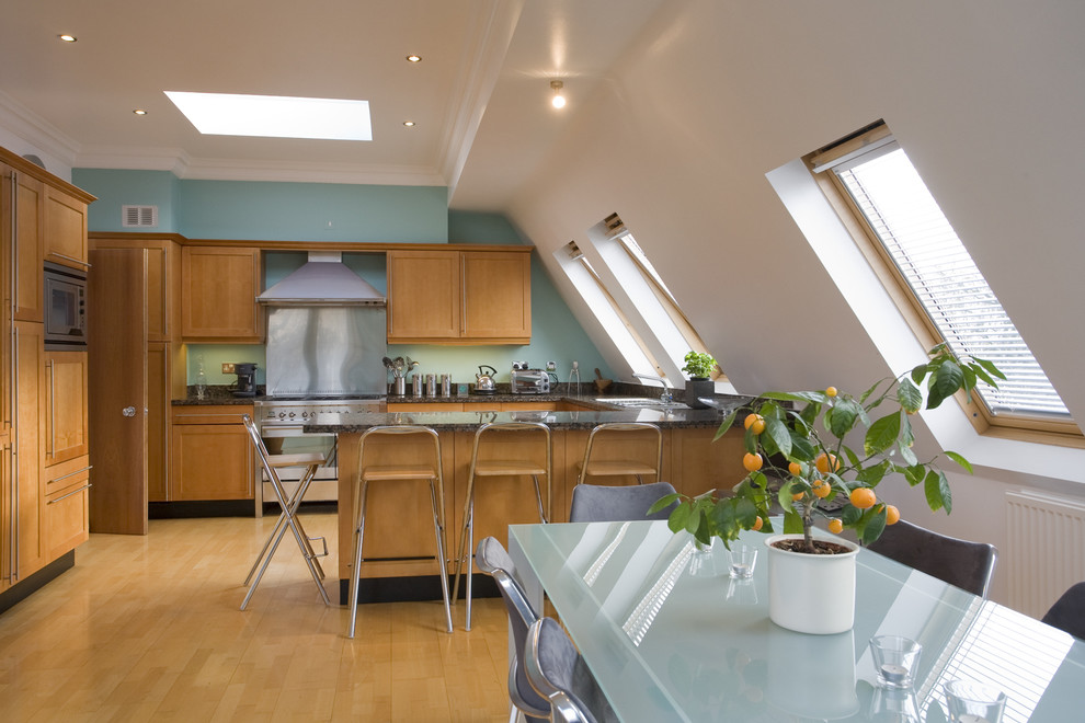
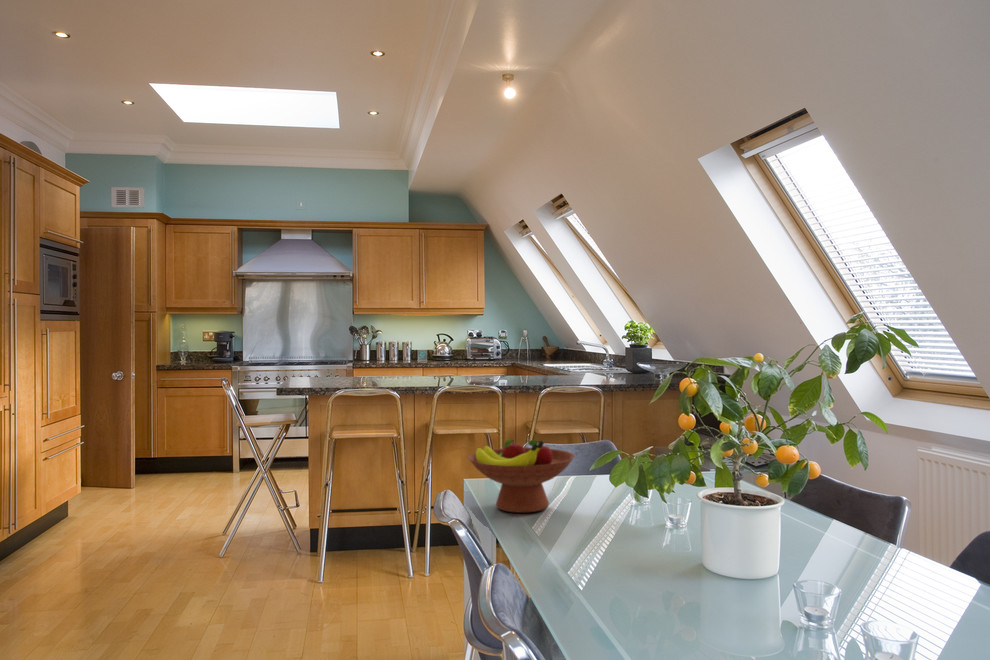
+ fruit bowl [467,438,576,514]
